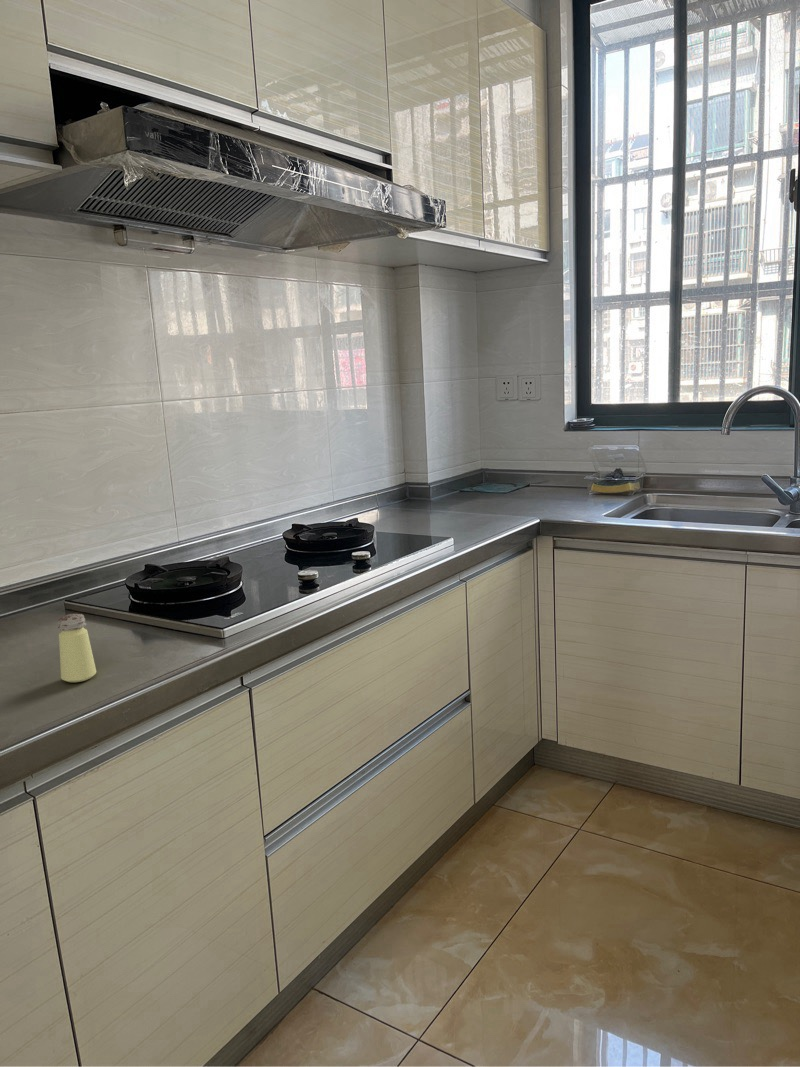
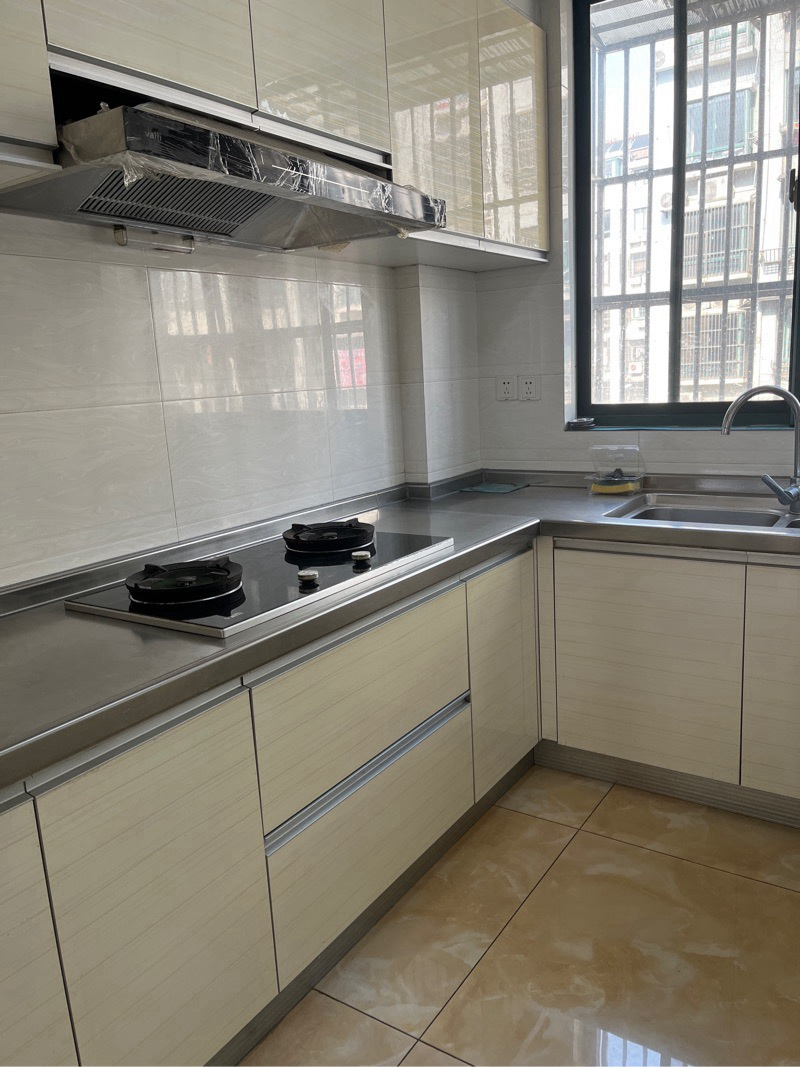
- saltshaker [57,613,97,683]
